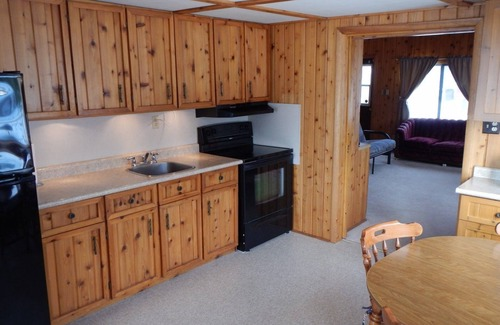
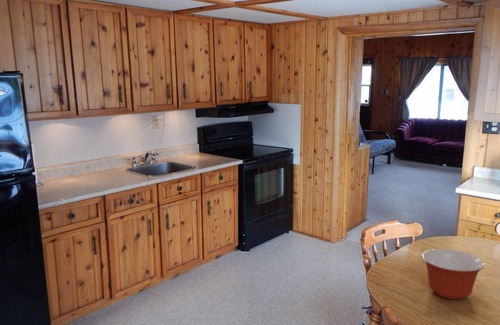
+ mixing bowl [421,248,485,301]
